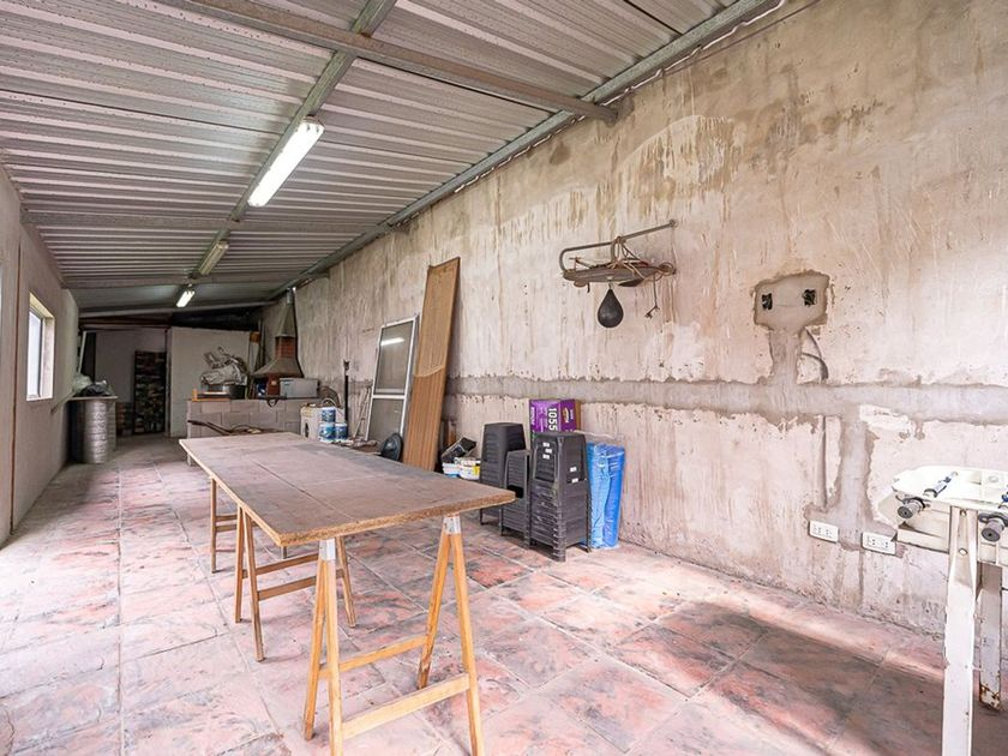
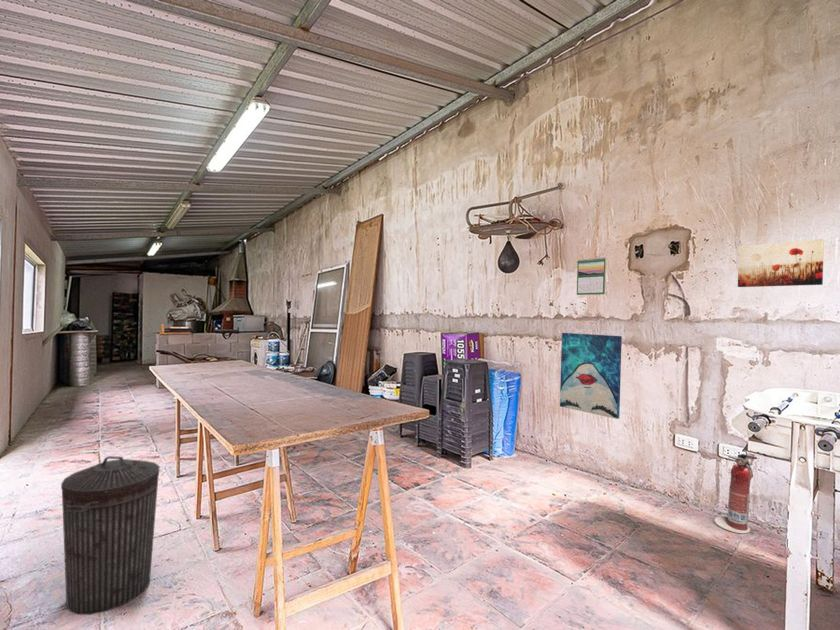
+ wall art [559,332,623,420]
+ fire extinguisher [714,453,759,534]
+ calendar [576,256,607,296]
+ trash can [60,455,160,616]
+ wall art [737,238,825,288]
